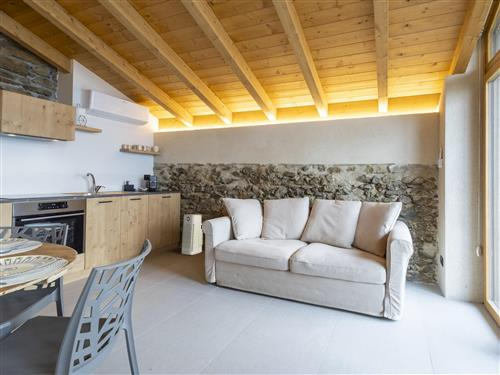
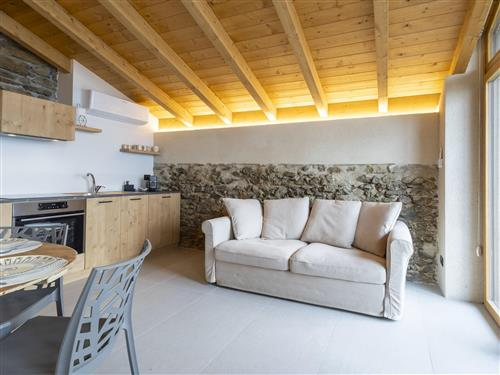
- air purifier [181,214,204,256]
